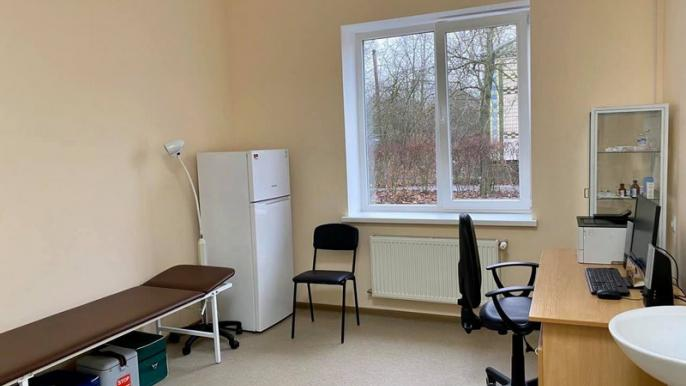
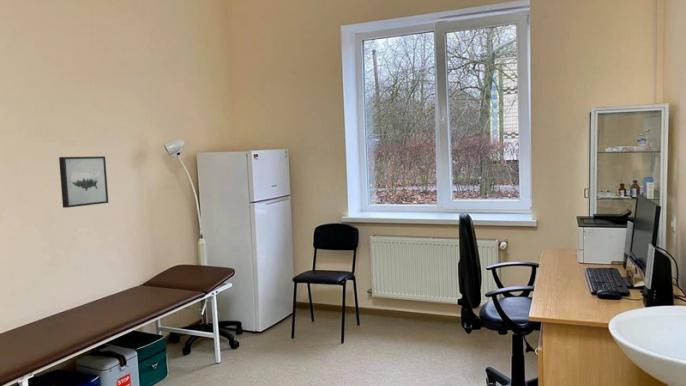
+ wall art [58,155,109,209]
